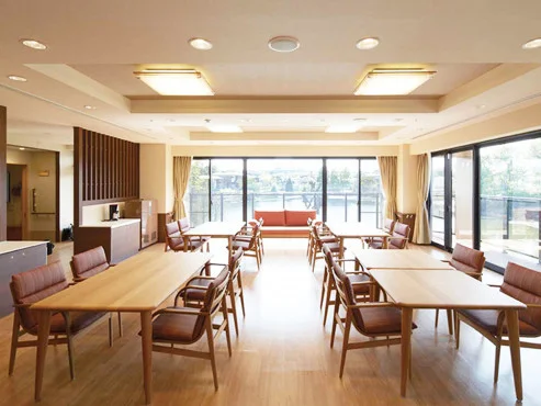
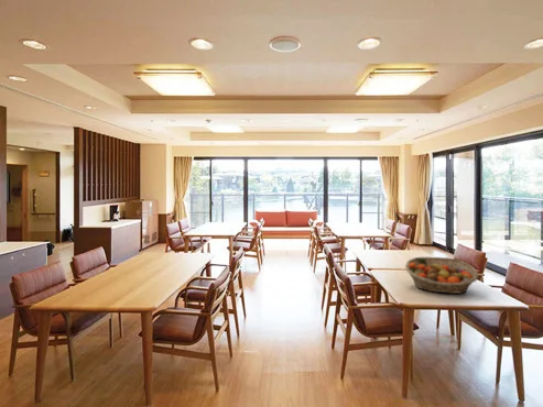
+ fruit basket [404,256,479,295]
